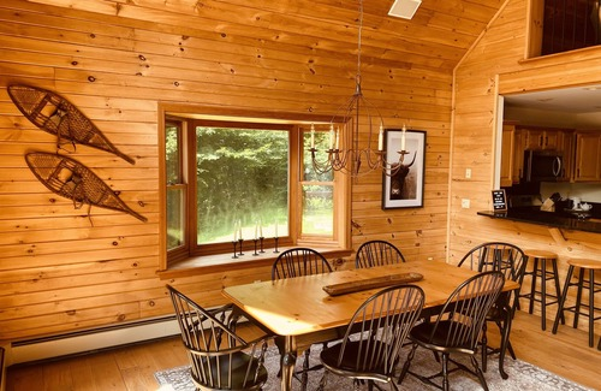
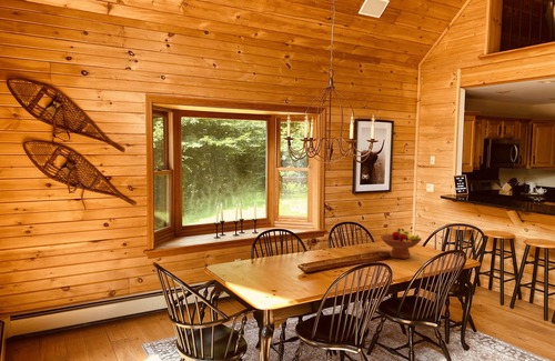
+ fruit bowl [380,228,423,260]
